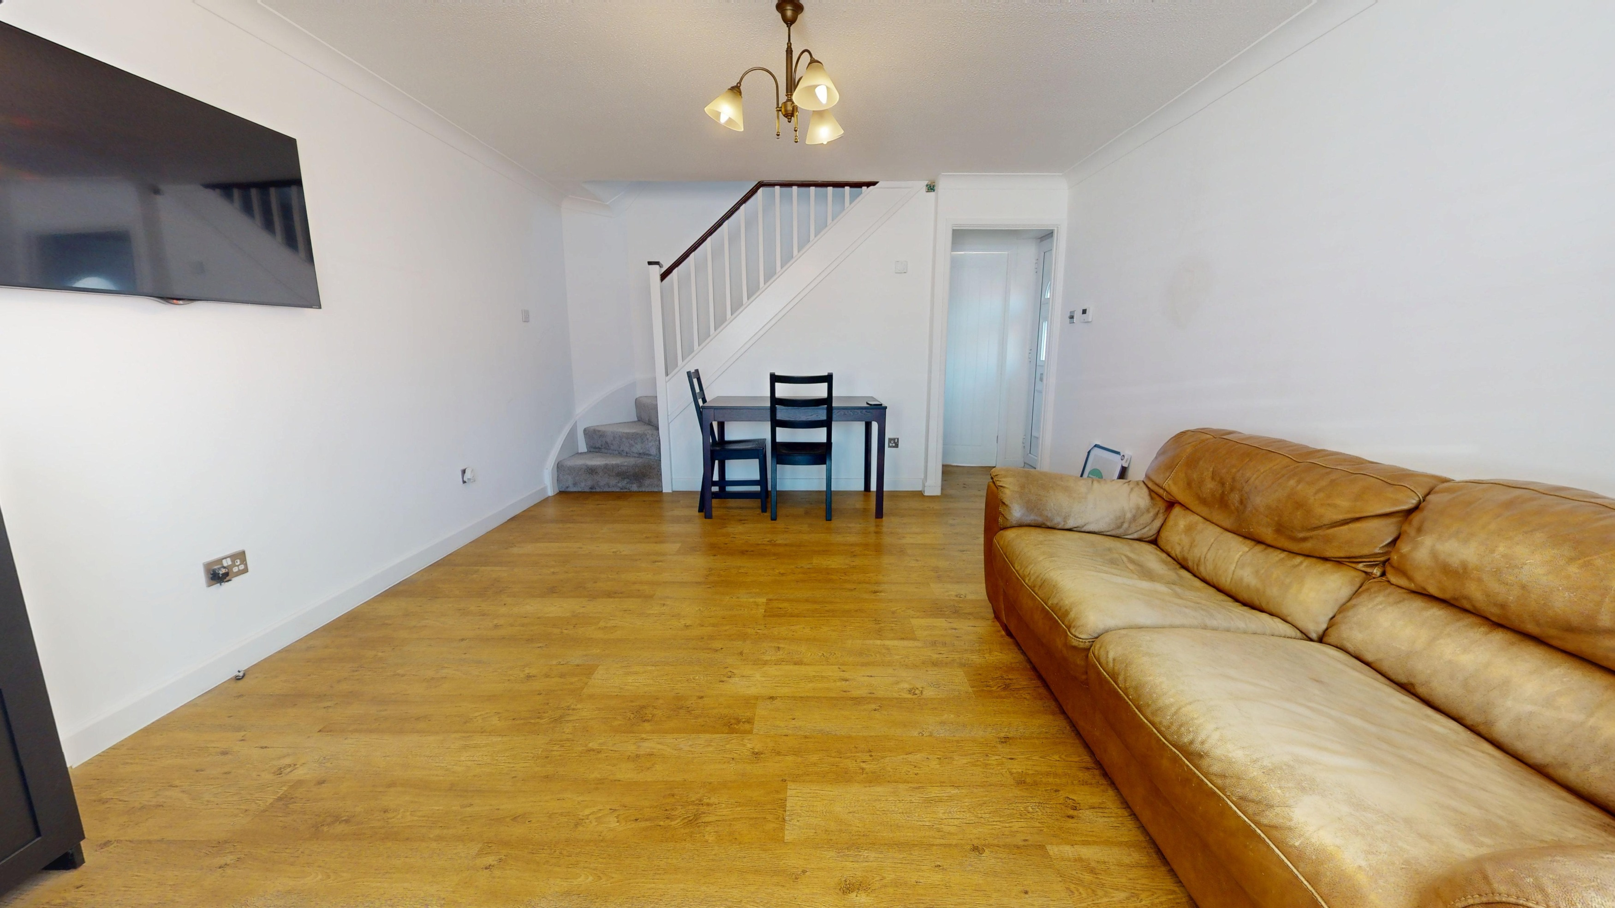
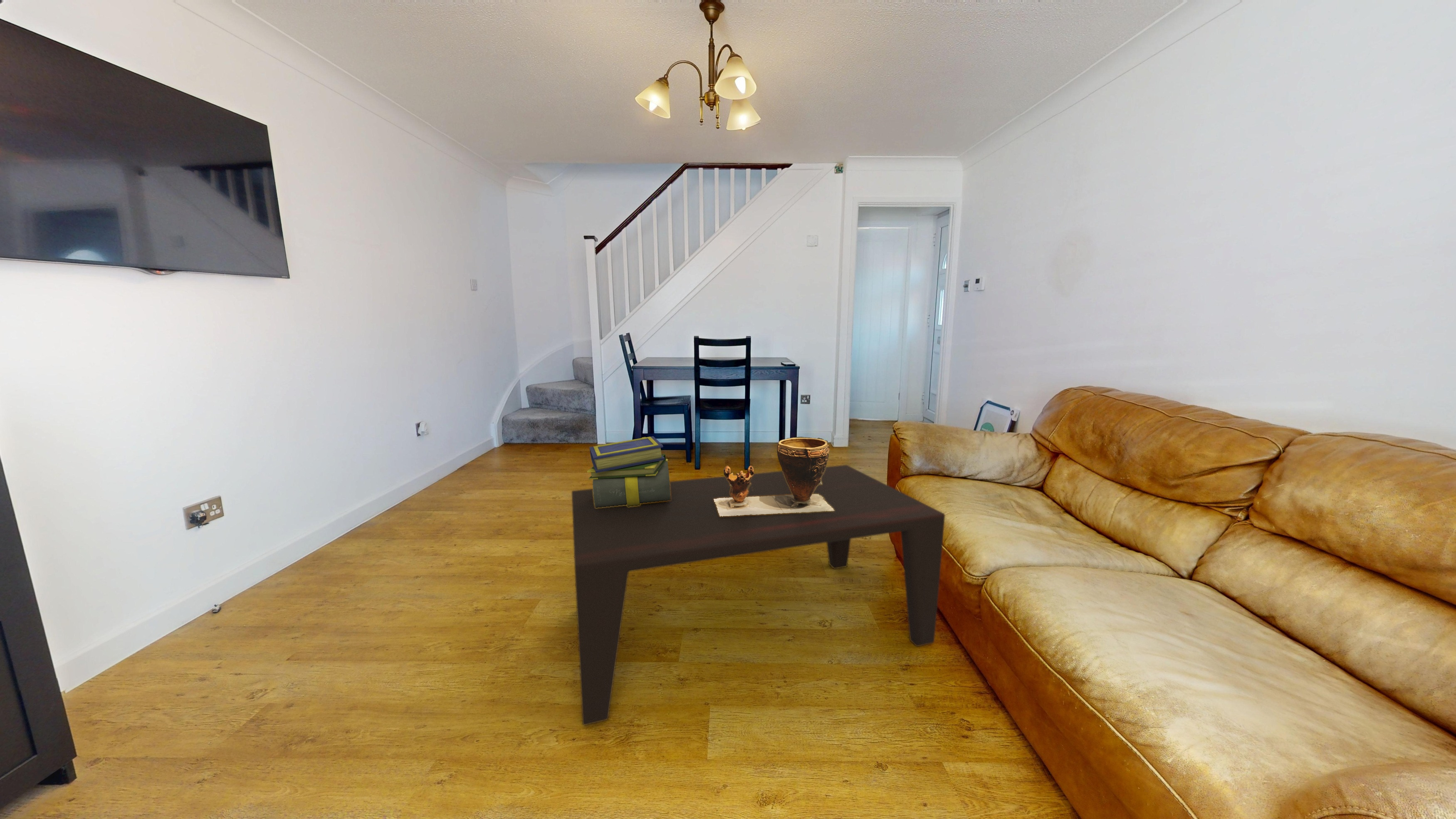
+ clay pot [714,436,835,517]
+ coffee table [571,465,945,726]
+ stack of books [587,436,671,508]
